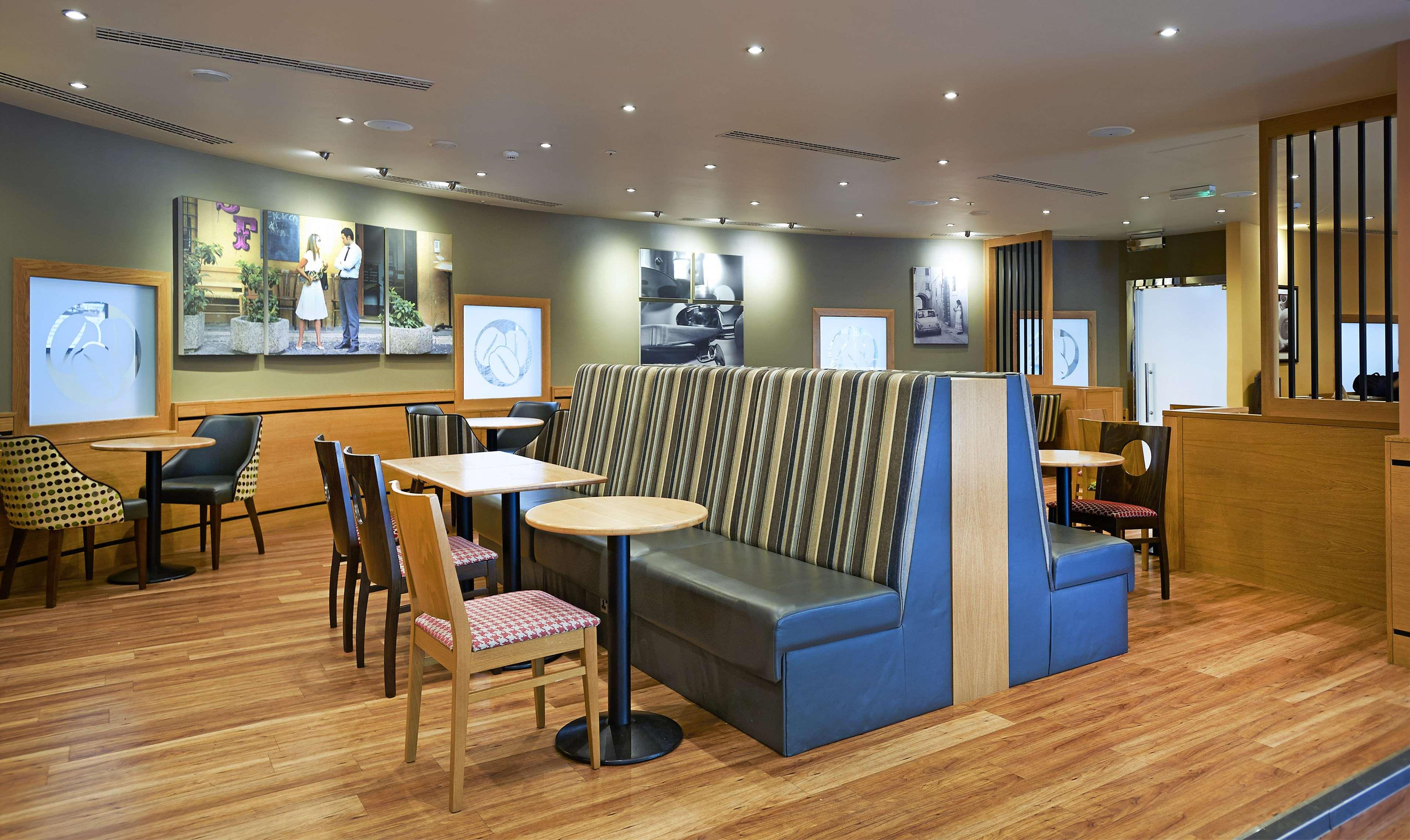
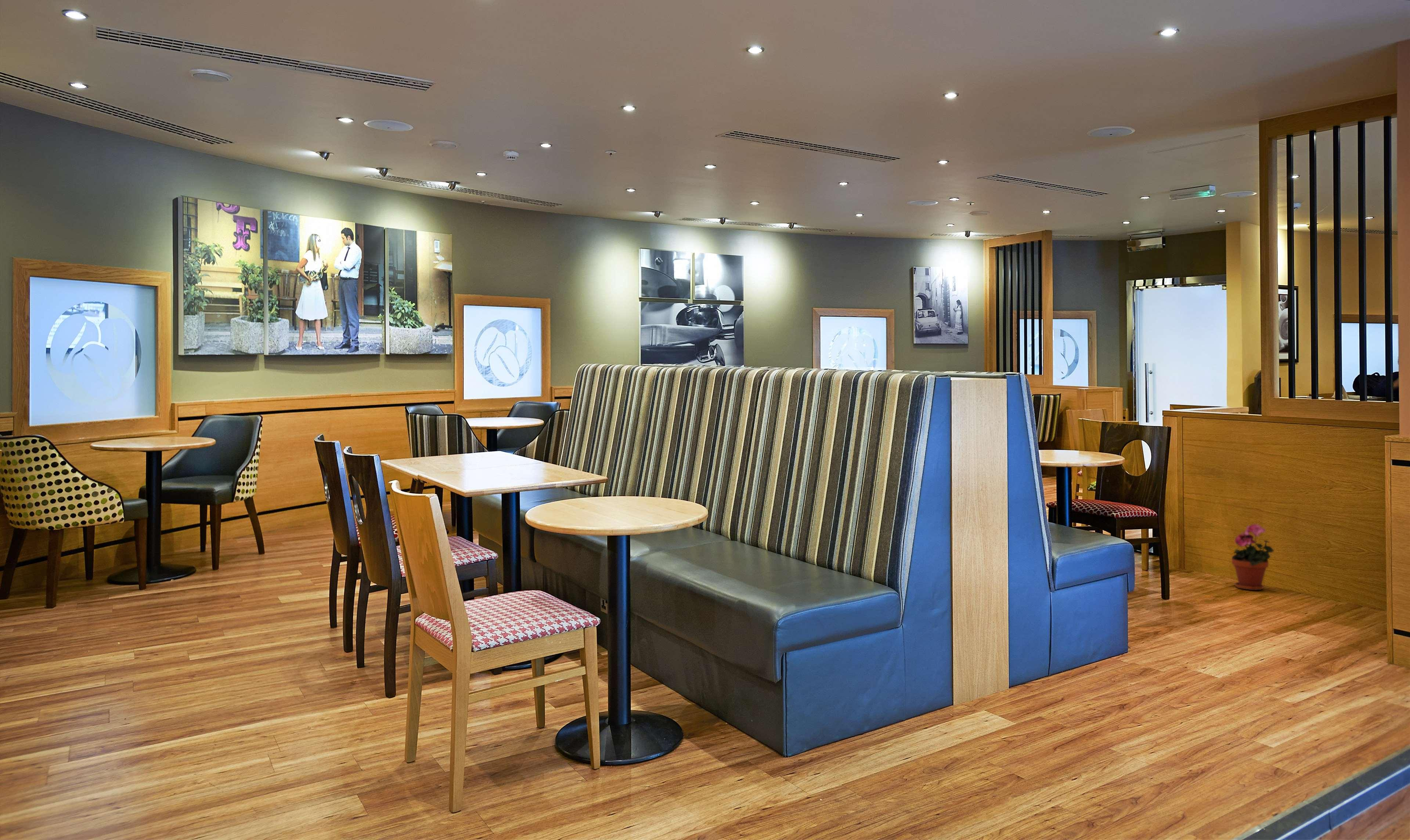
+ potted plant [1231,524,1275,591]
